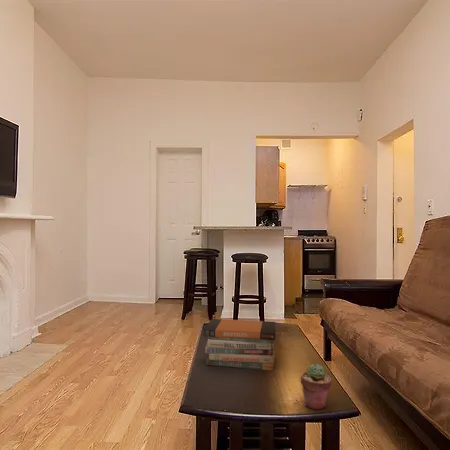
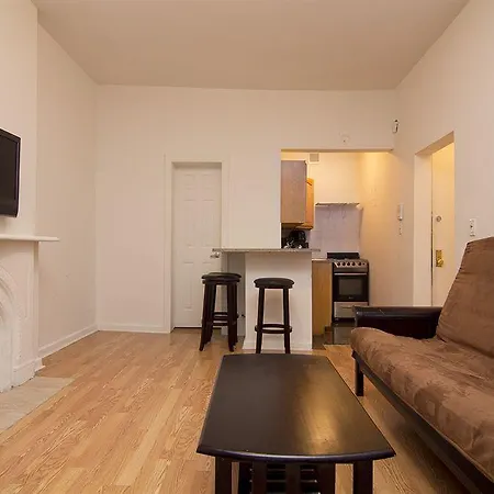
- book stack [203,318,277,372]
- potted succulent [300,363,333,410]
